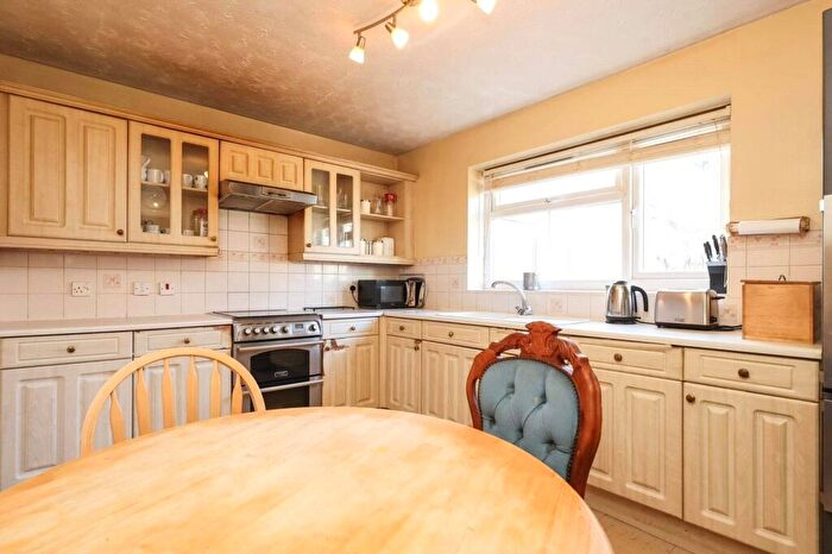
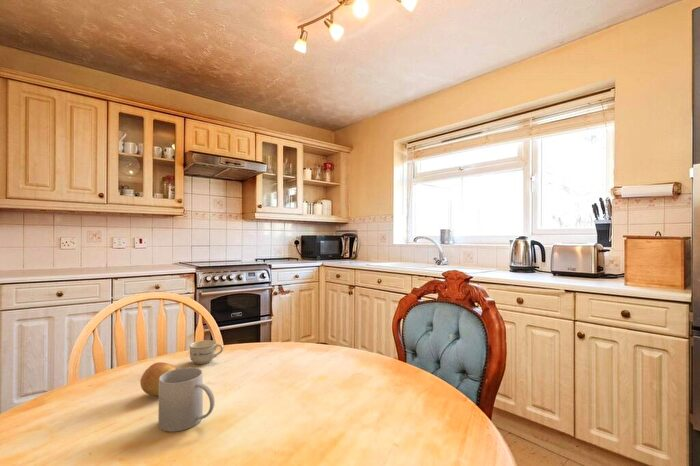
+ cup [188,339,224,365]
+ apple [139,361,177,397]
+ mug [158,367,216,433]
